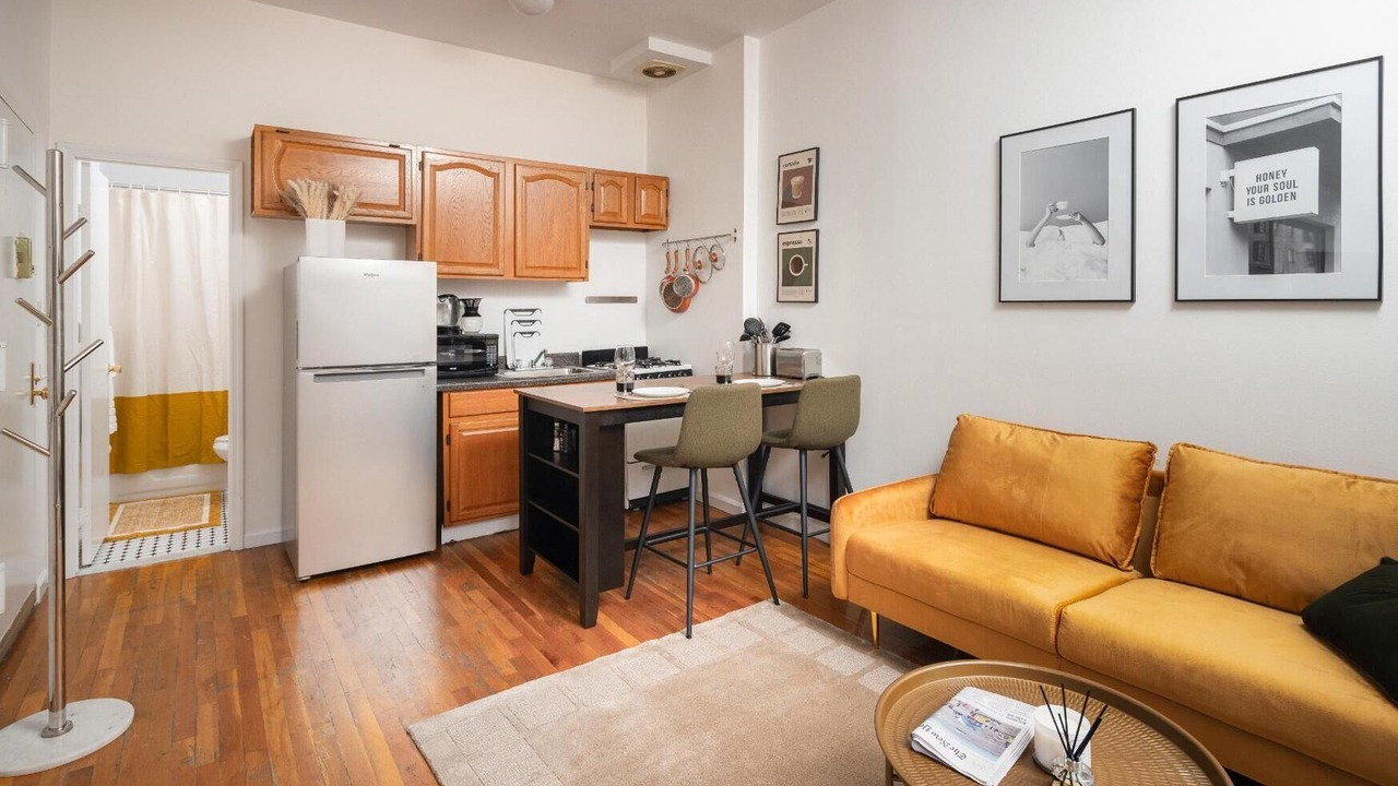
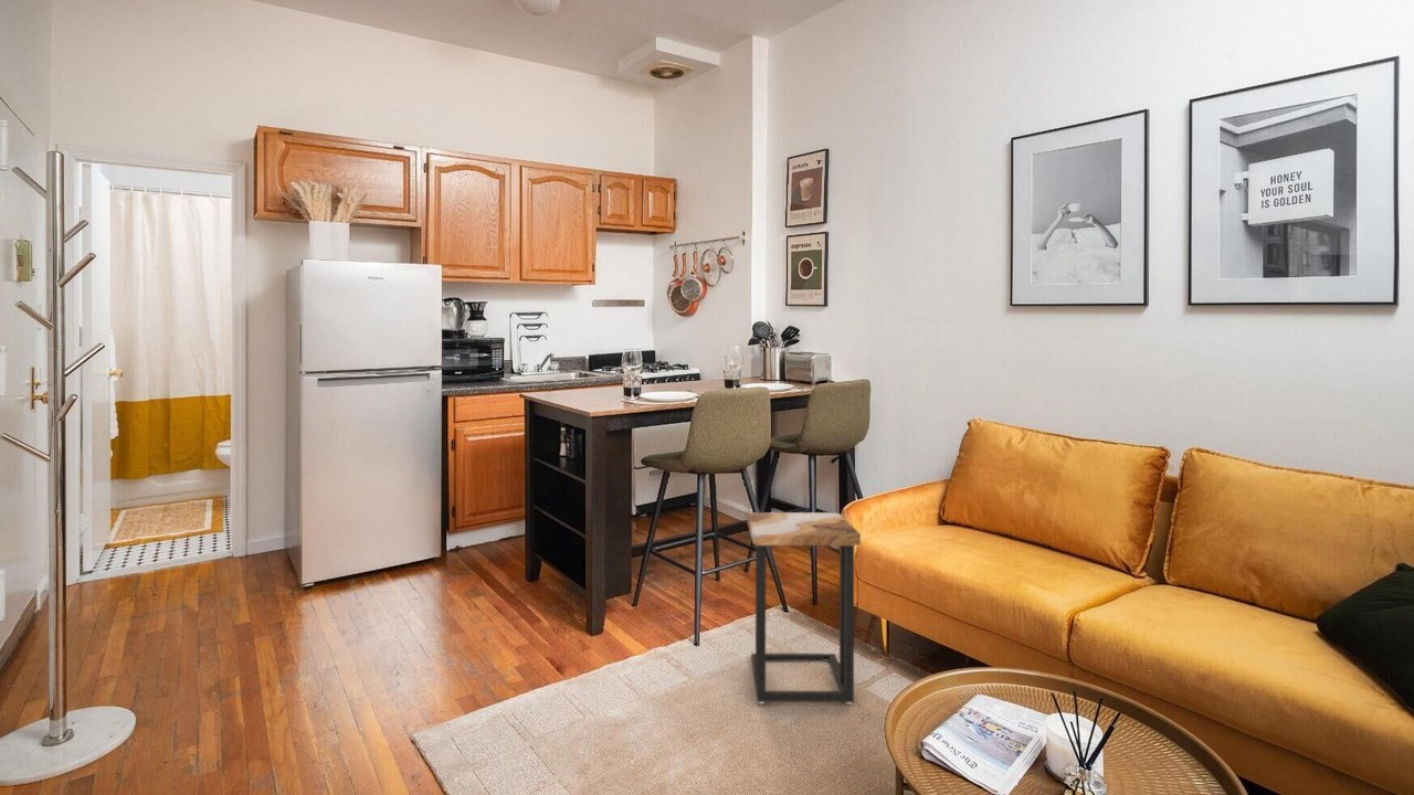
+ side table [746,511,862,704]
